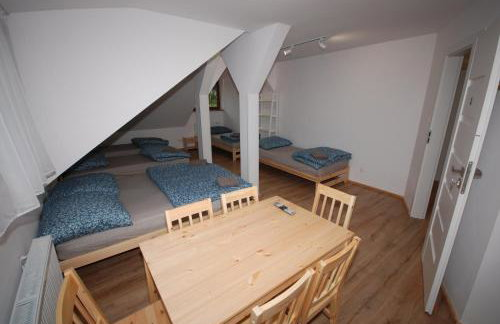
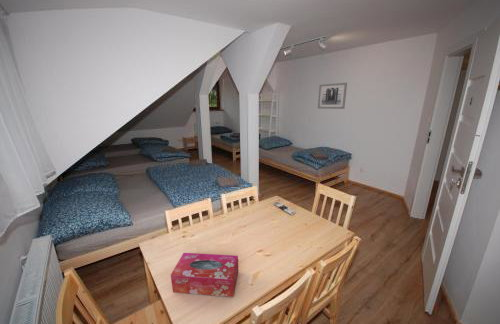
+ tissue box [170,252,239,298]
+ wall art [317,82,348,110]
